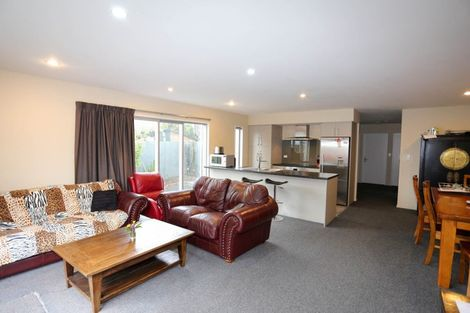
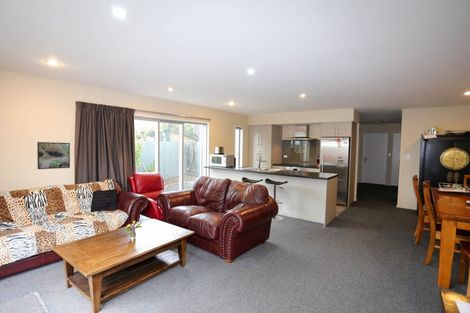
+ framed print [36,141,71,170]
